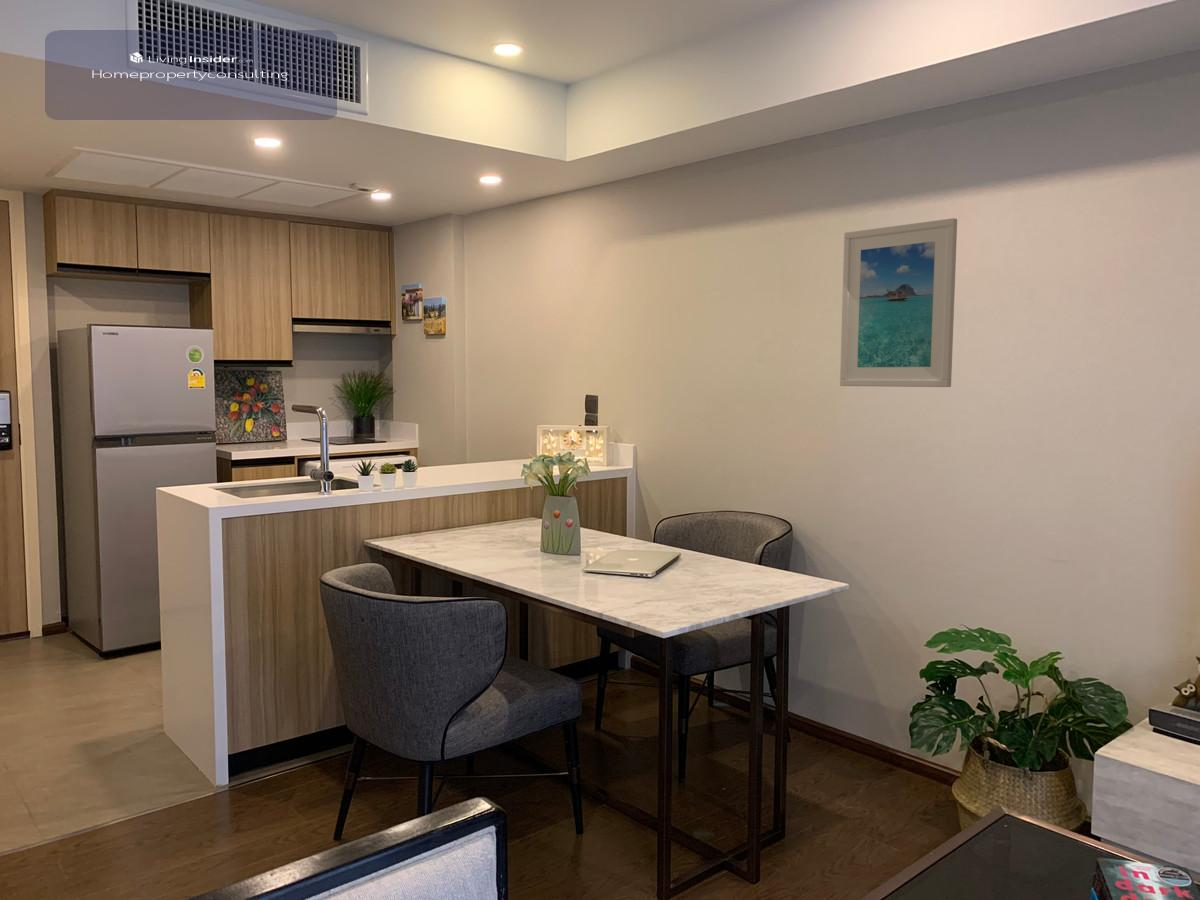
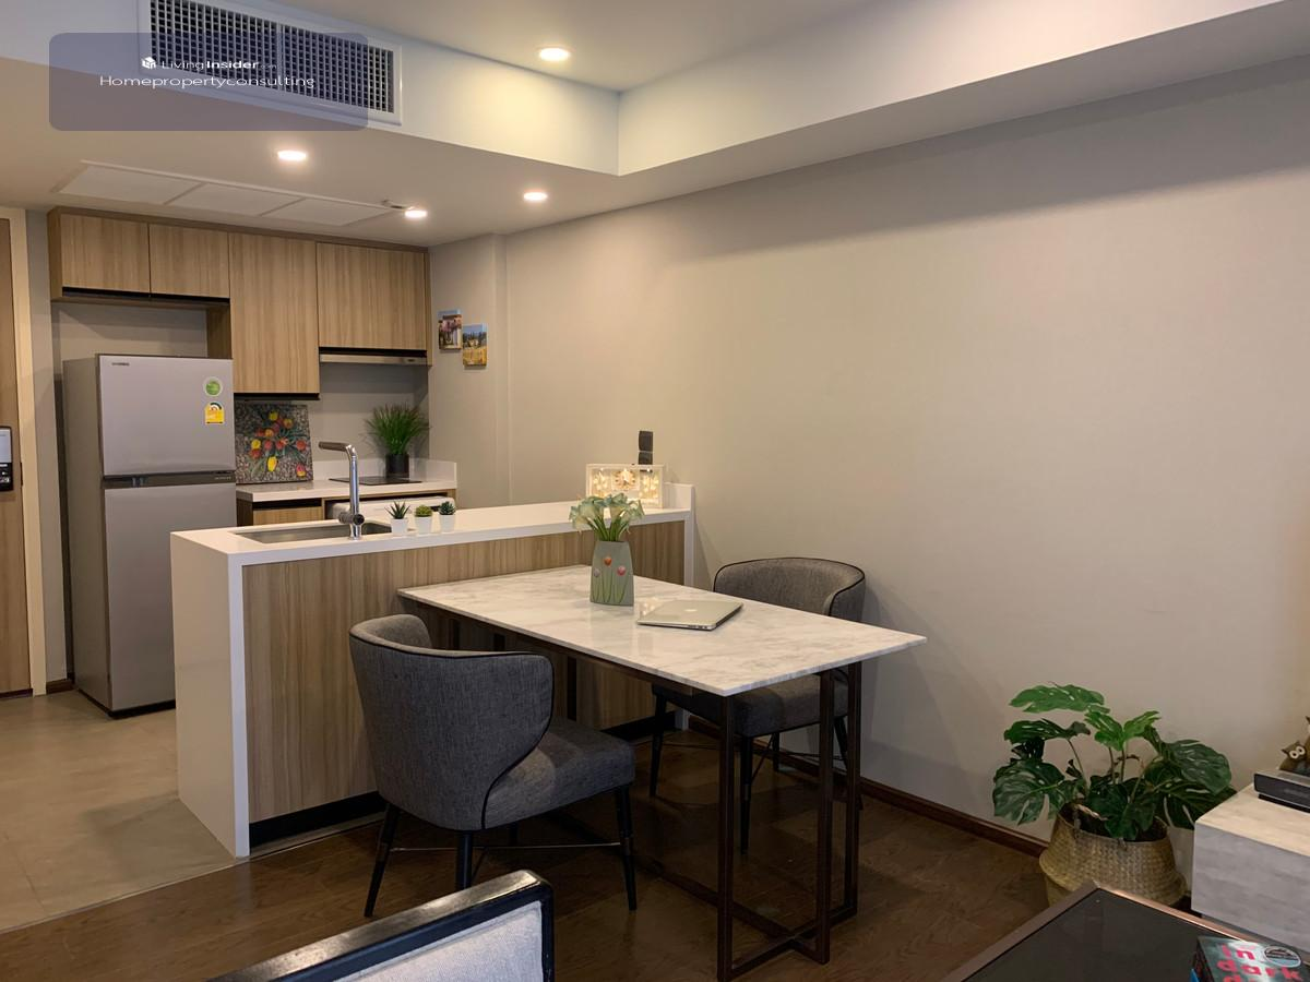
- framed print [839,217,958,388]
